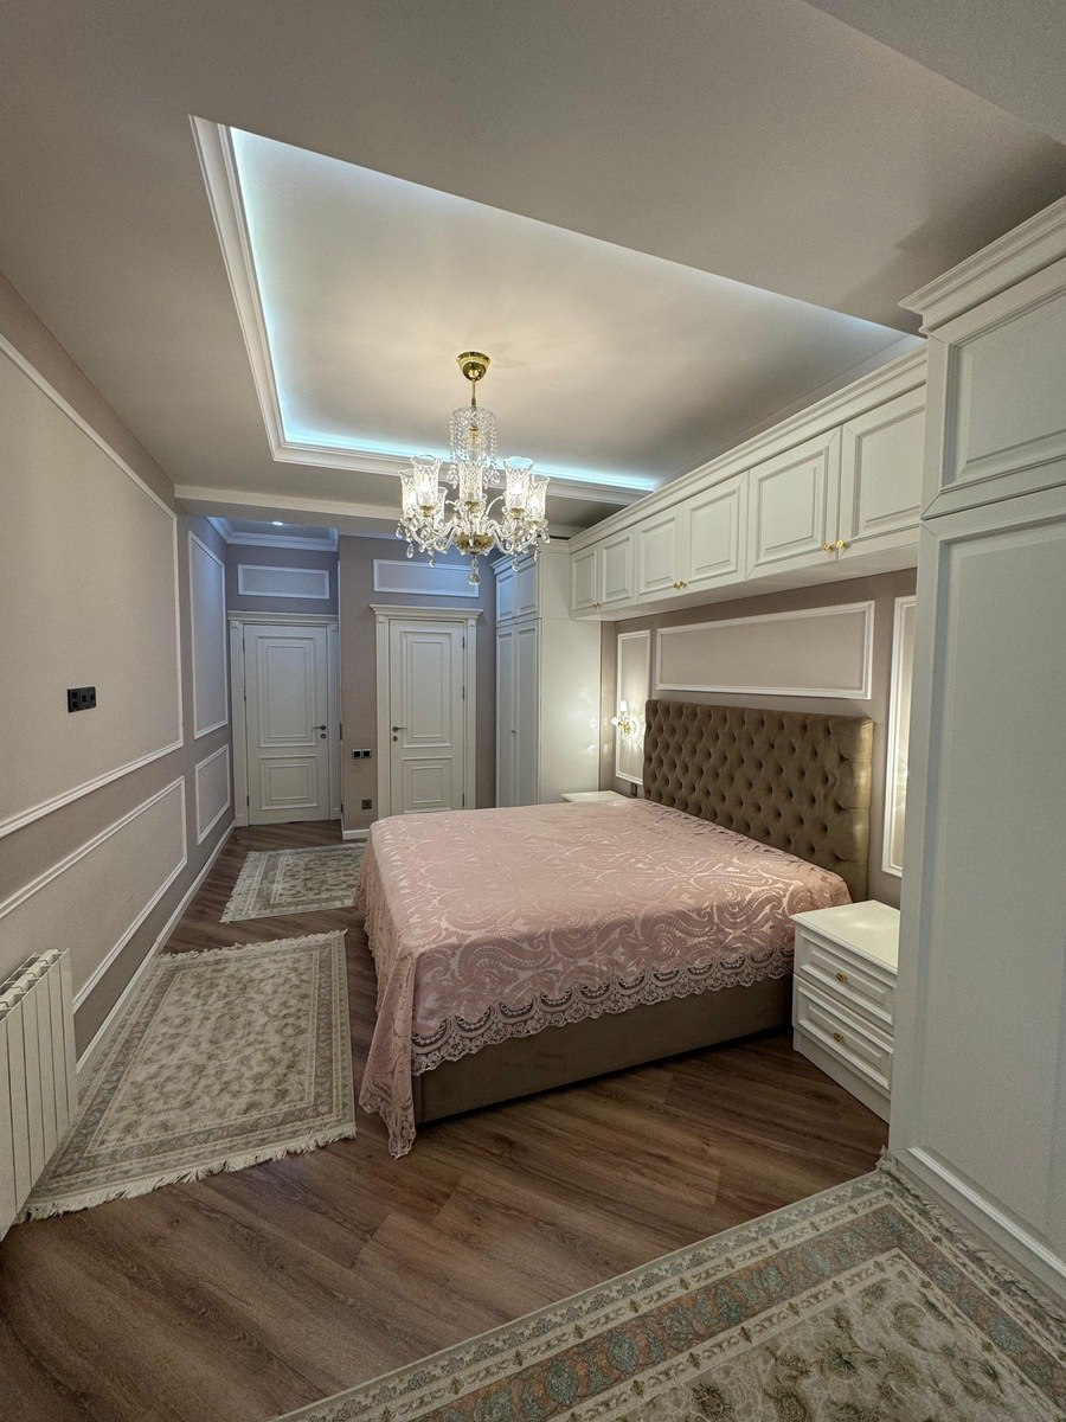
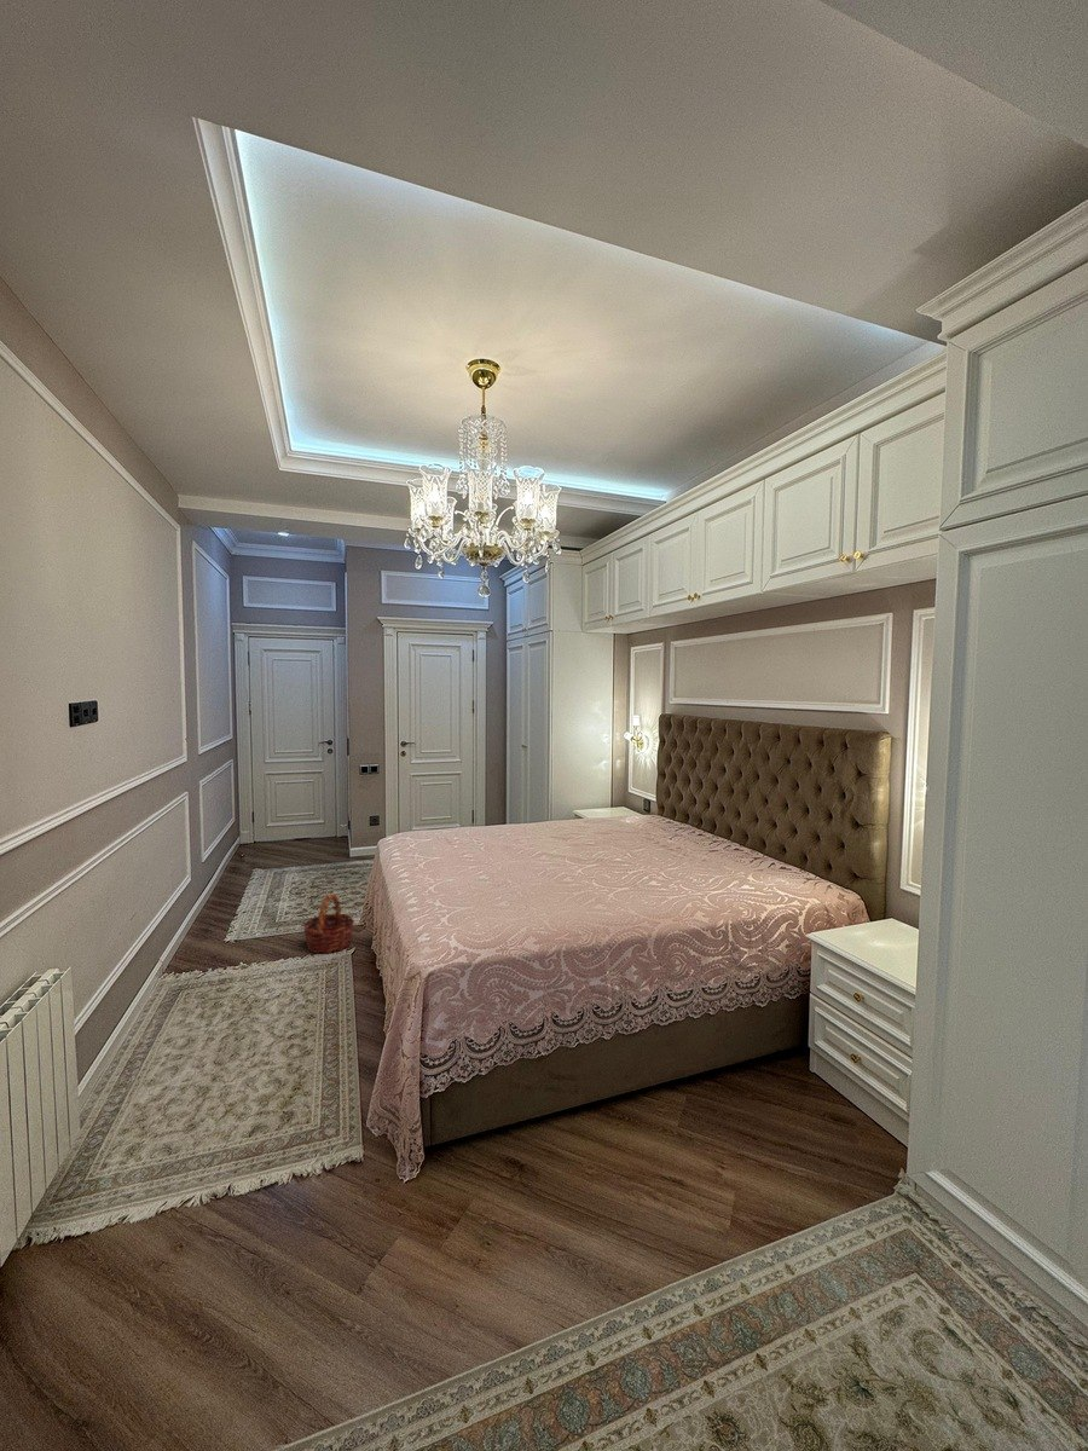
+ basket [302,892,355,954]
